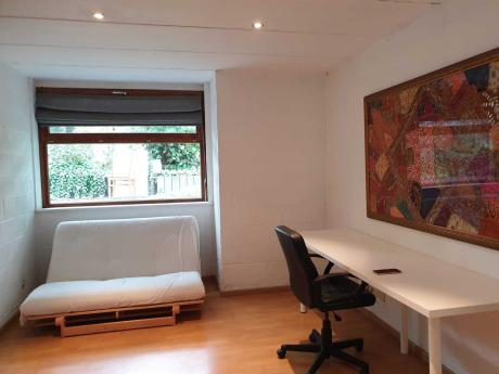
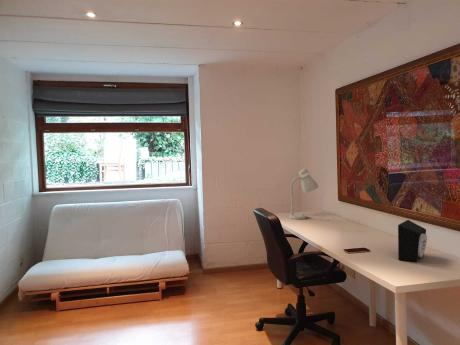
+ speaker [397,219,428,263]
+ desk lamp [289,168,320,220]
